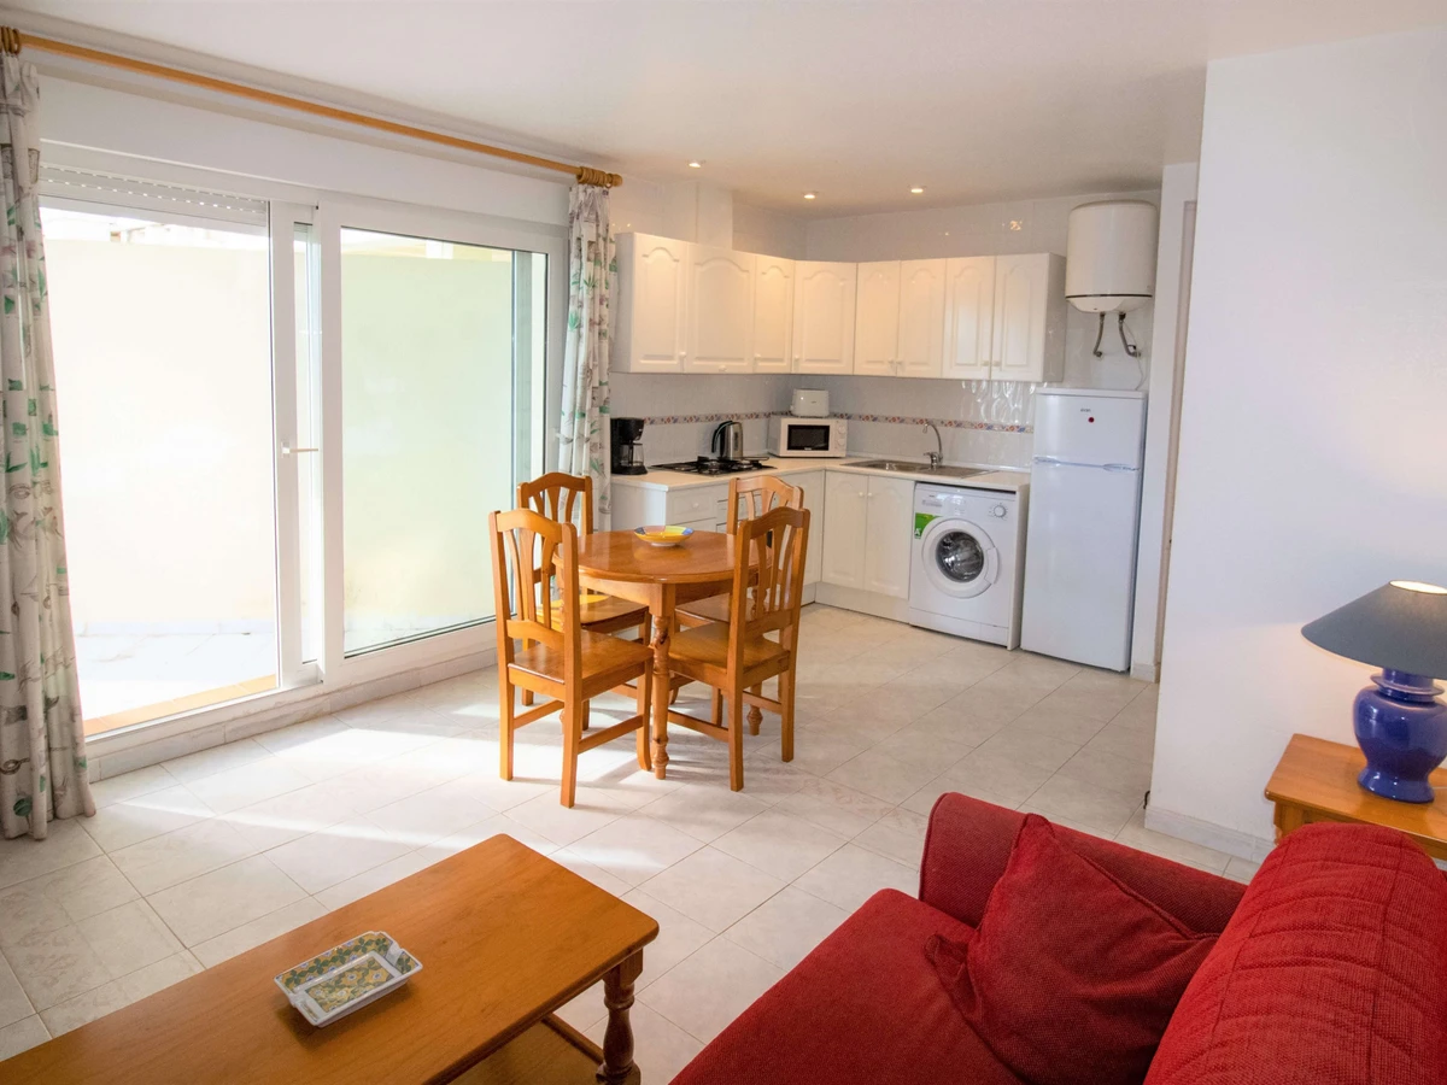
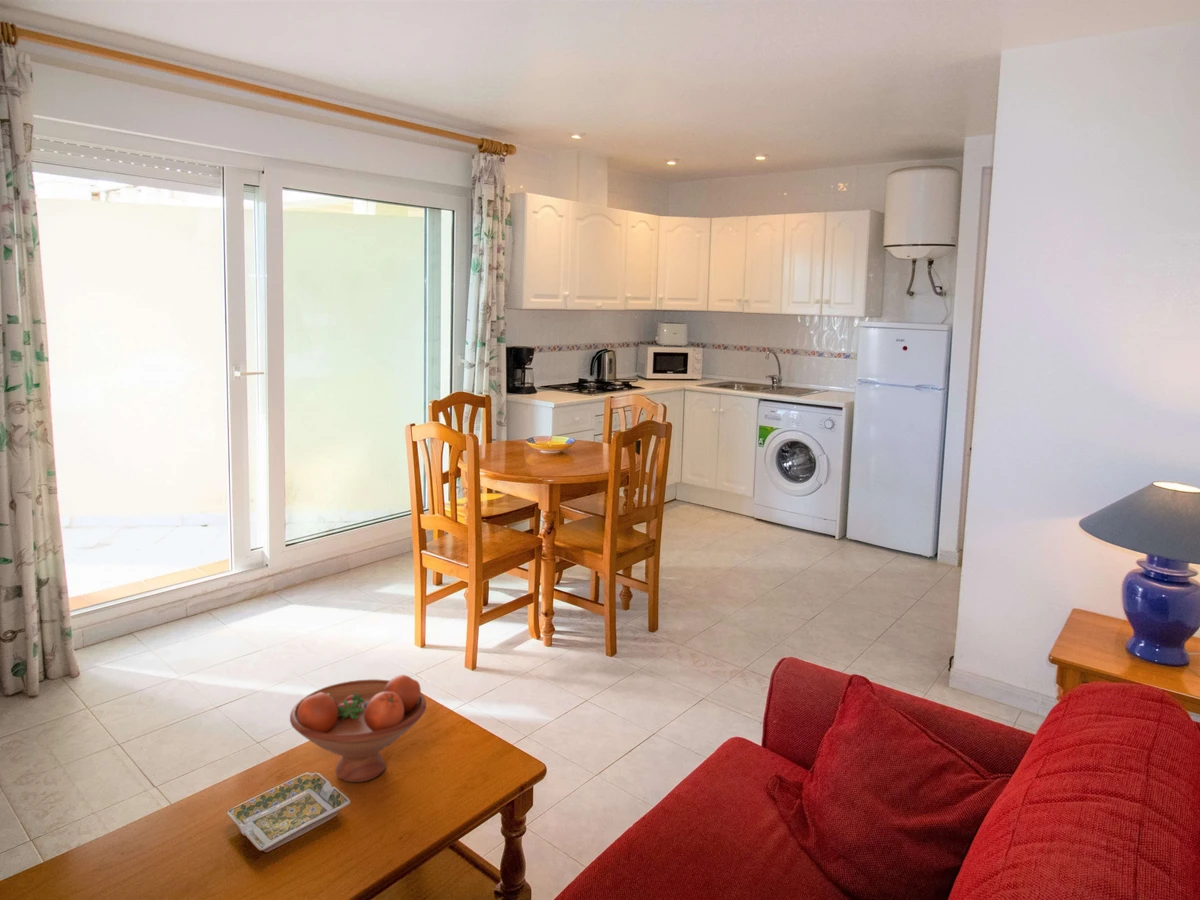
+ fruit bowl [289,674,427,783]
